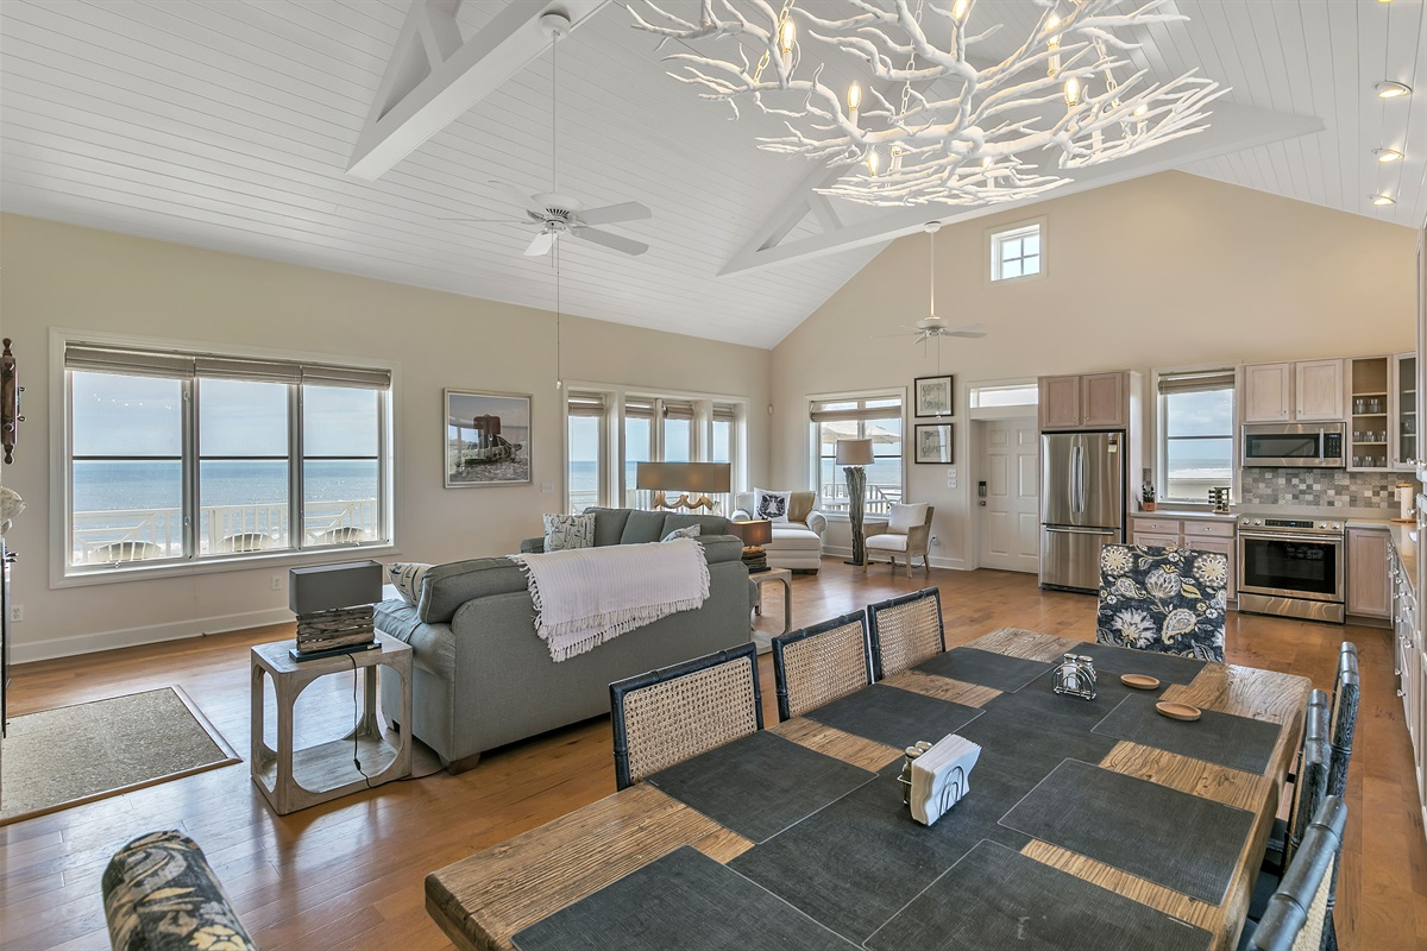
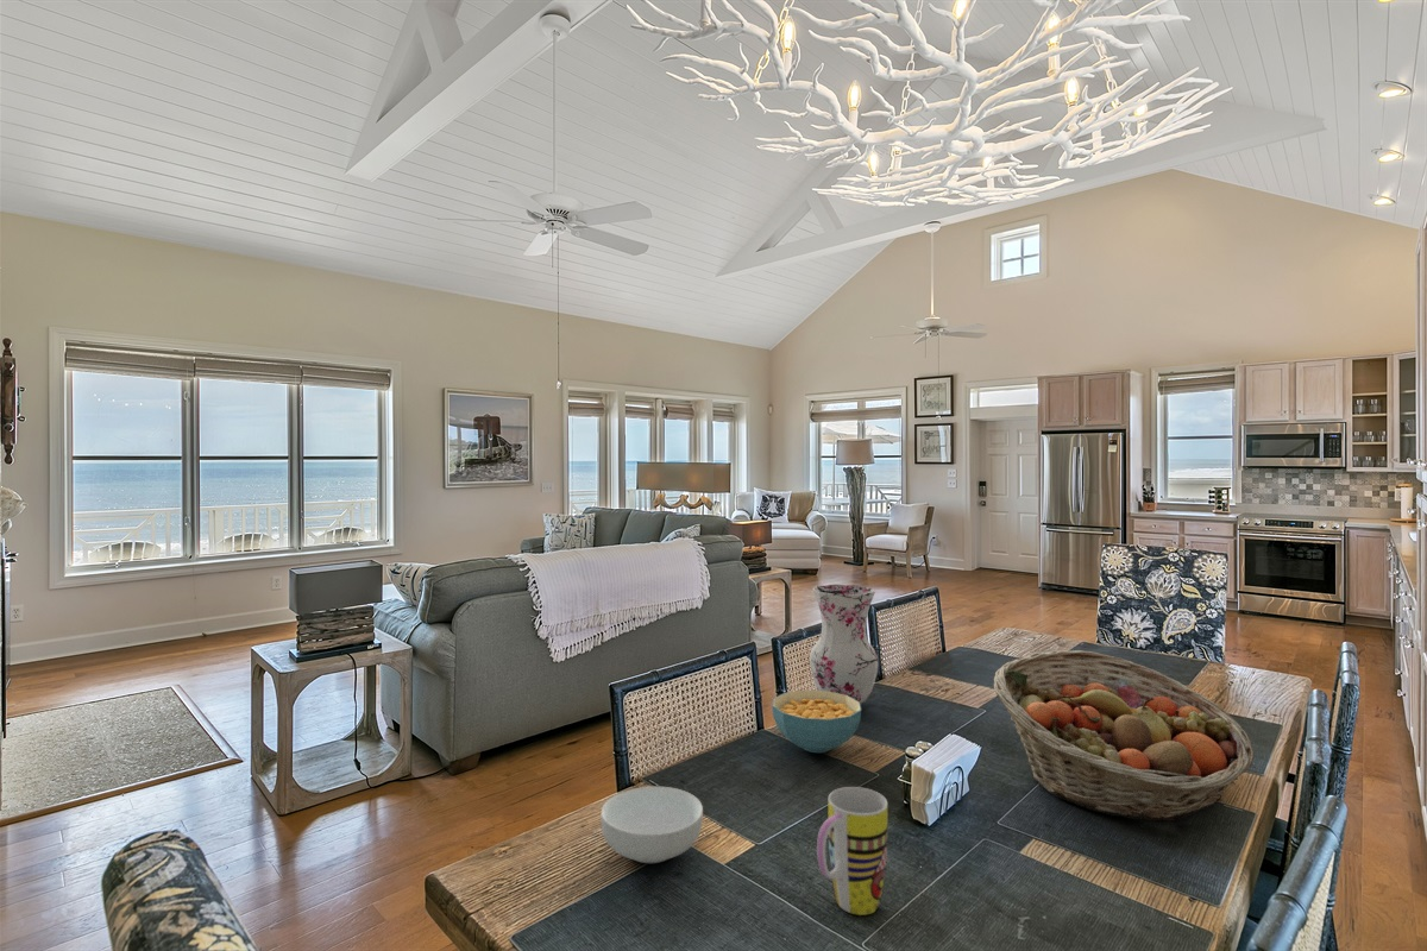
+ cereal bowl [599,786,704,864]
+ mug [816,786,888,917]
+ cereal bowl [771,689,862,754]
+ fruit basket [993,649,1255,821]
+ vase [809,584,880,705]
